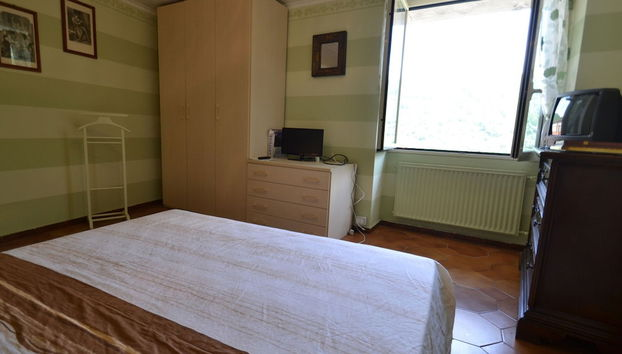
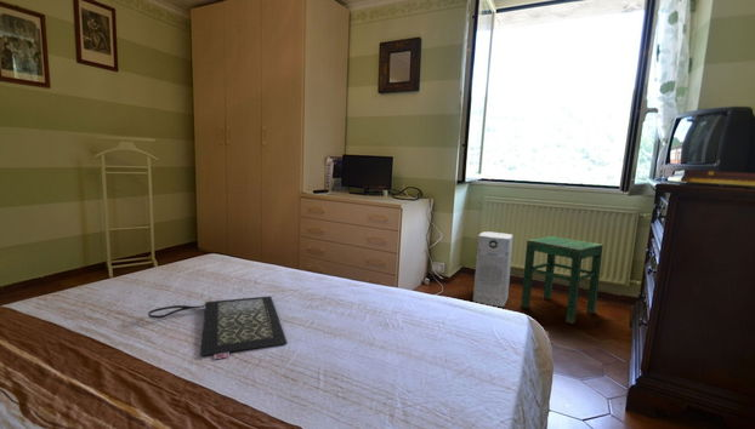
+ stool [520,235,604,325]
+ clutch bag [147,294,289,360]
+ air purifier [472,230,515,308]
